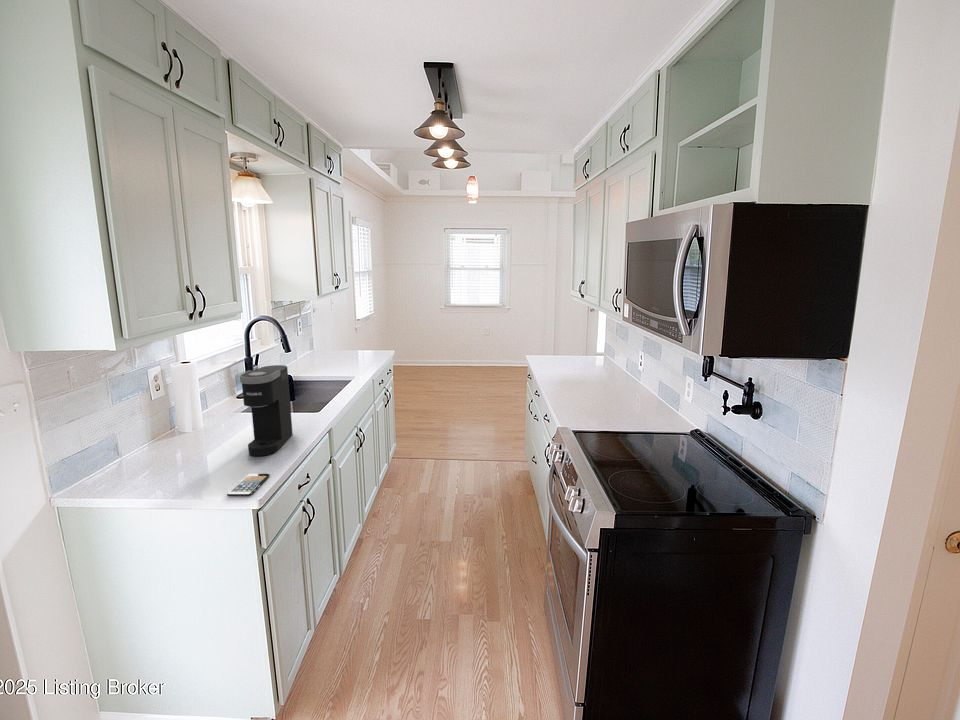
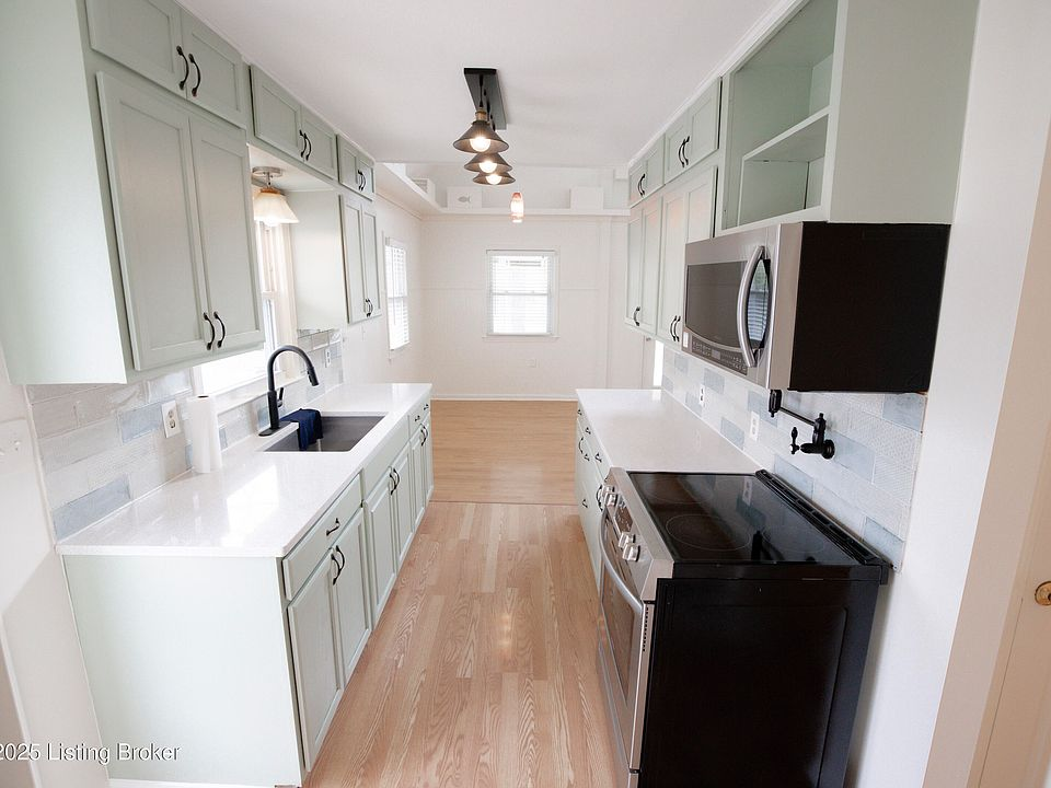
- smartphone [226,473,271,497]
- coffee maker [239,364,293,457]
